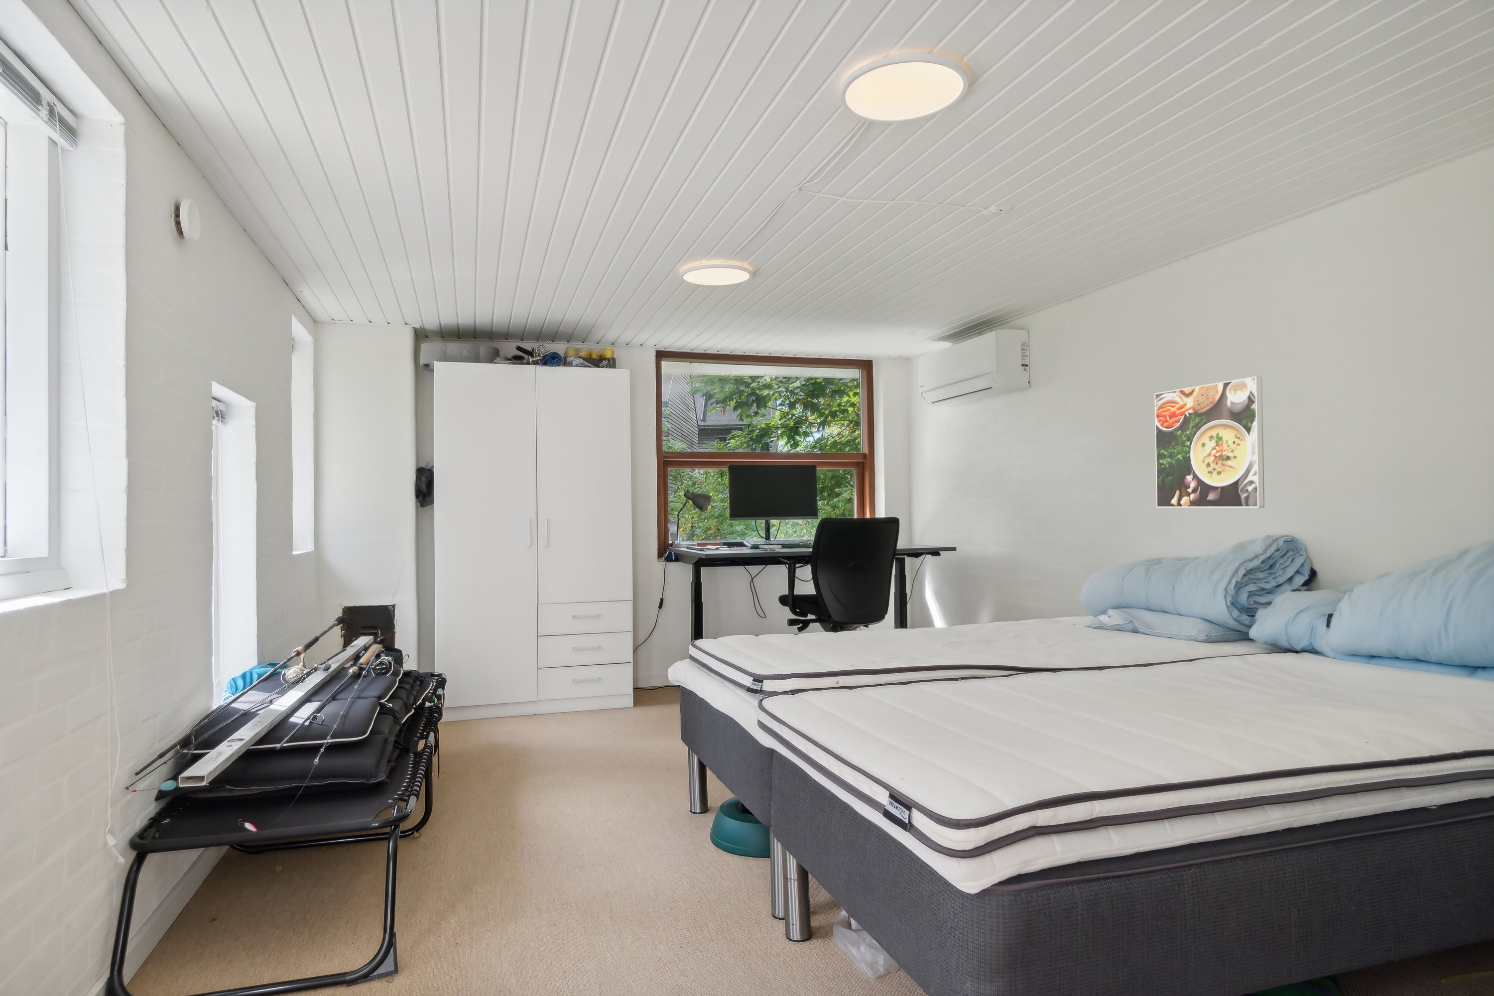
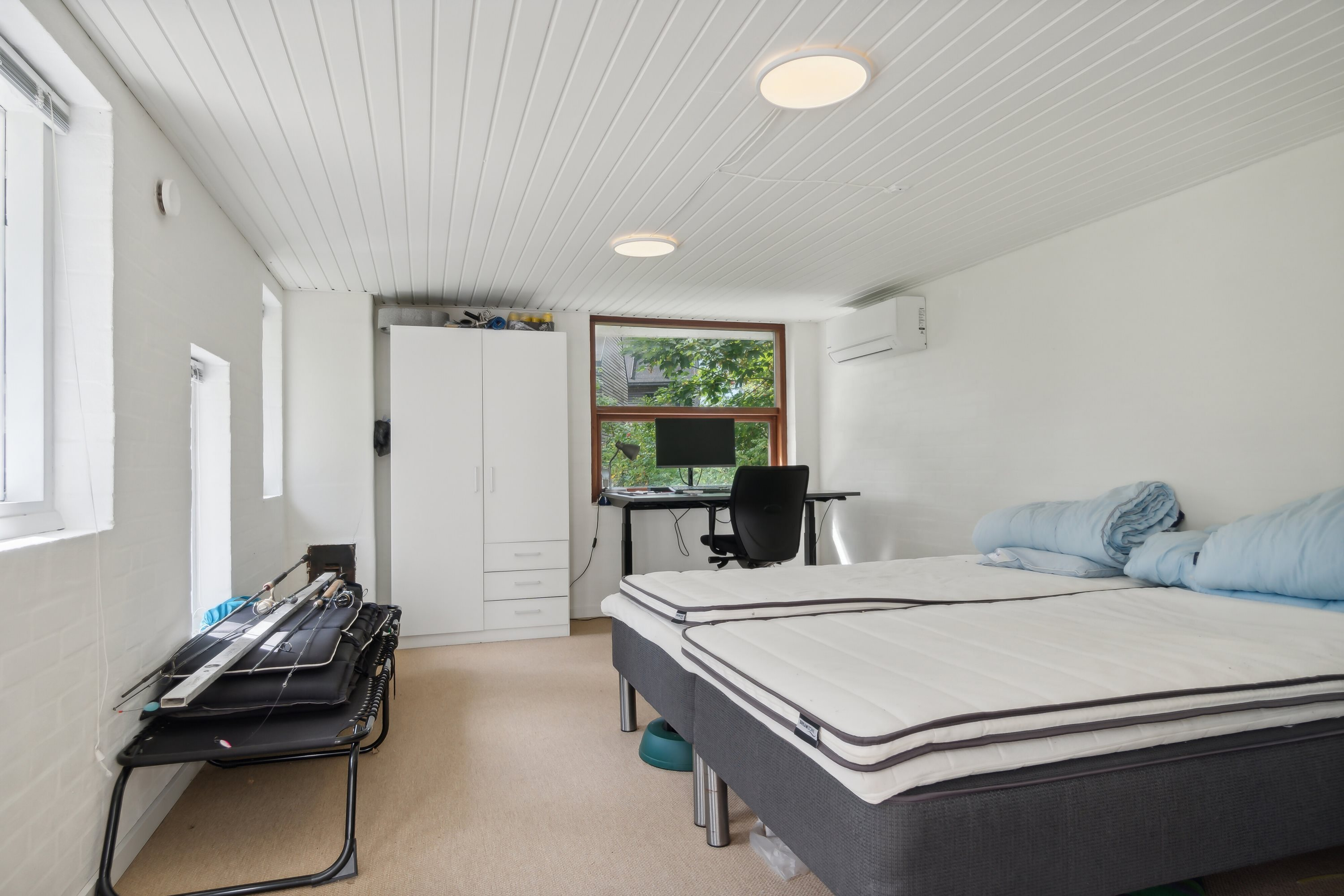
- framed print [1154,376,1265,508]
